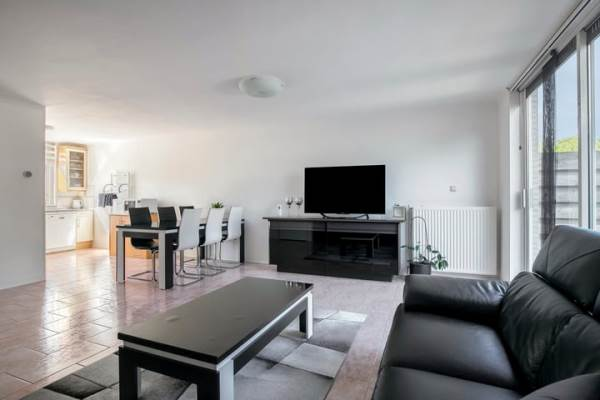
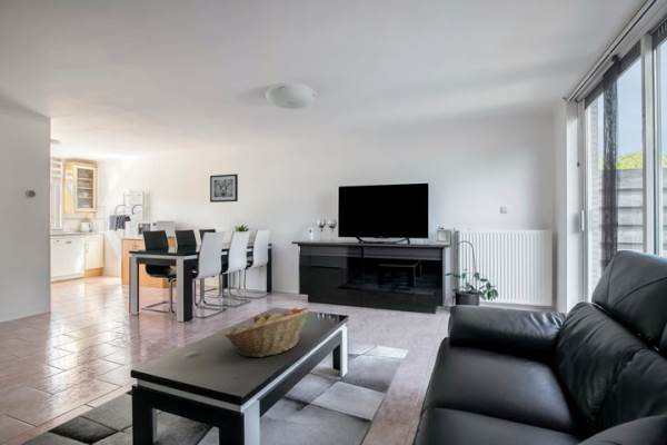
+ wall art [209,172,239,204]
+ fruit basket [223,306,312,358]
